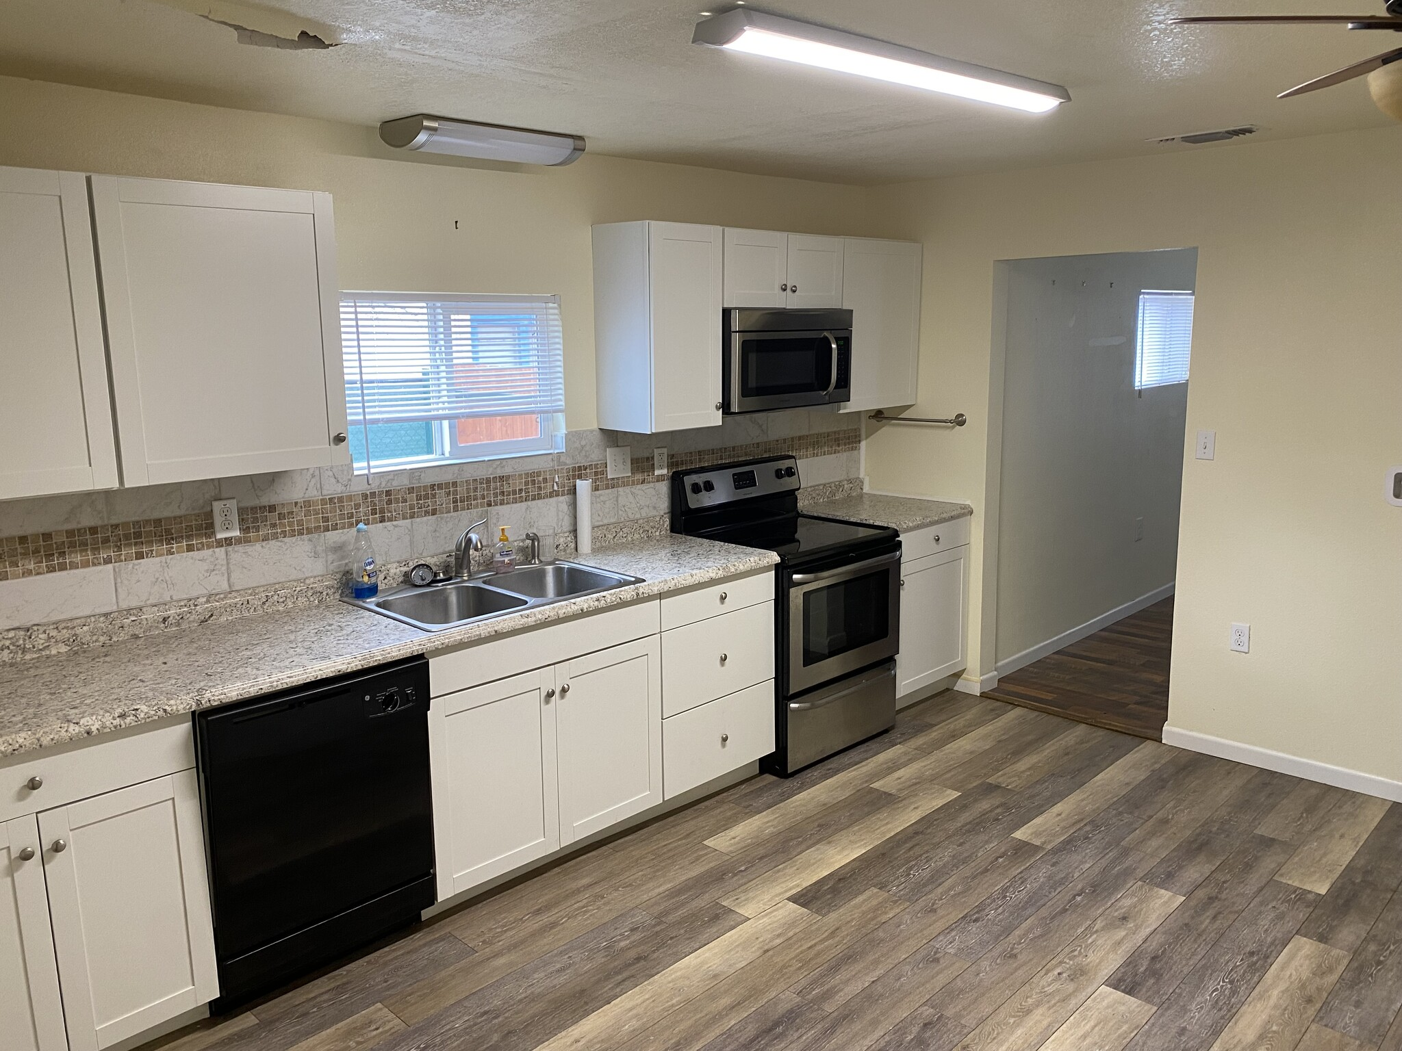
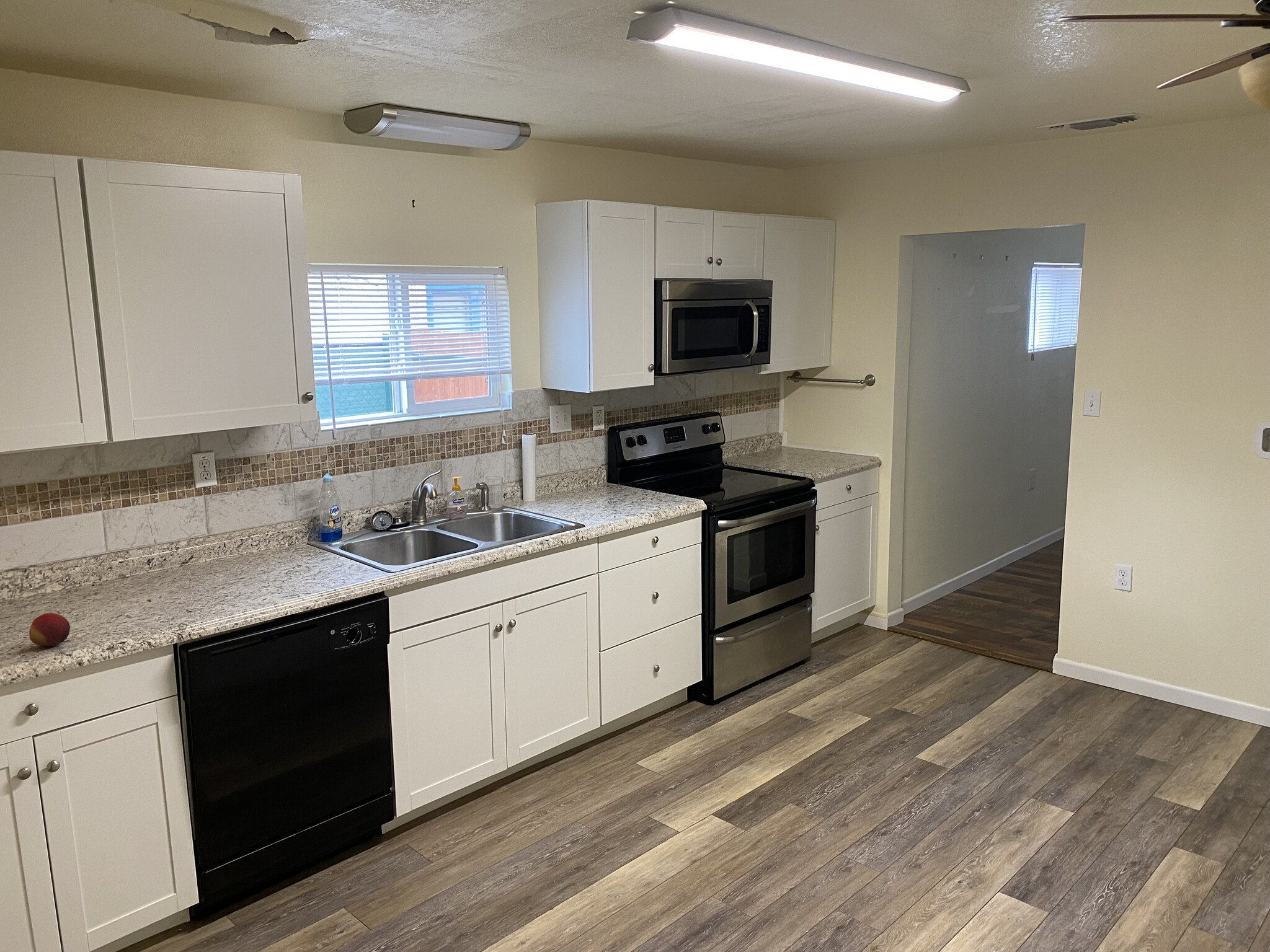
+ fruit [29,612,71,647]
